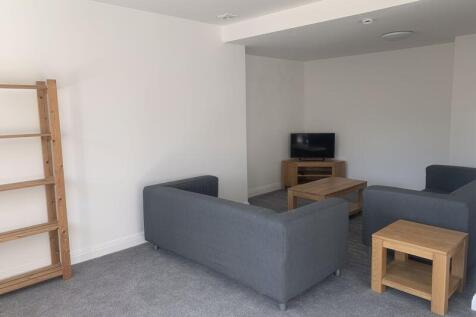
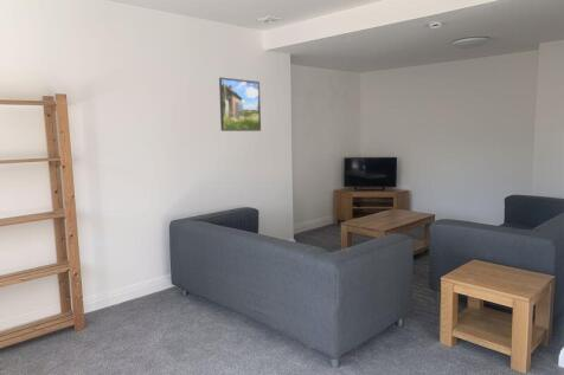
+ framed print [218,76,262,132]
